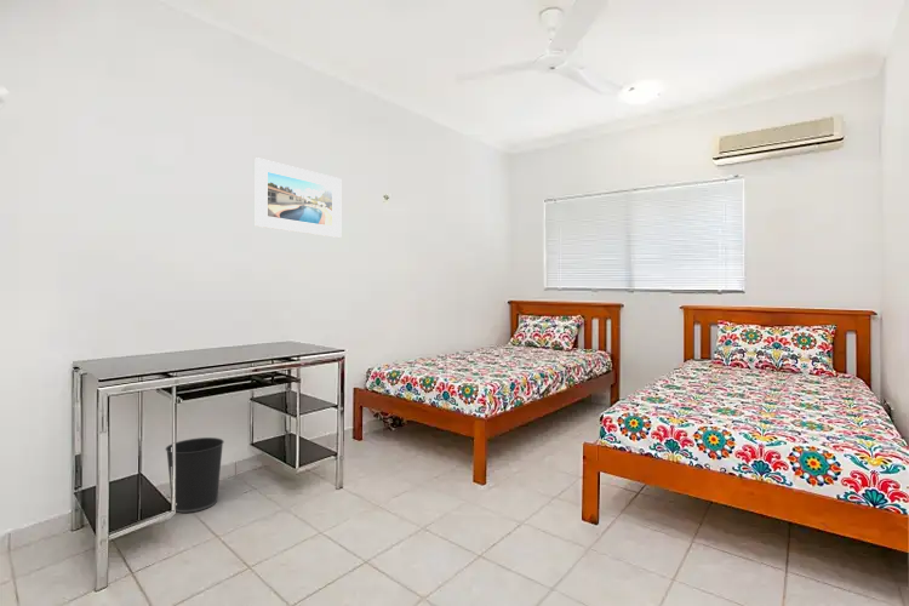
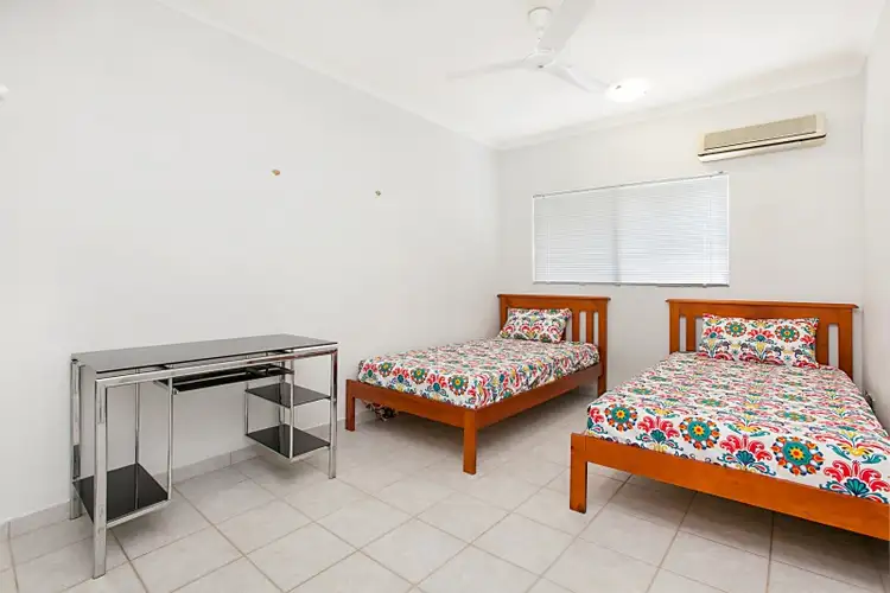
- wastebasket [165,436,225,514]
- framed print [255,156,342,239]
